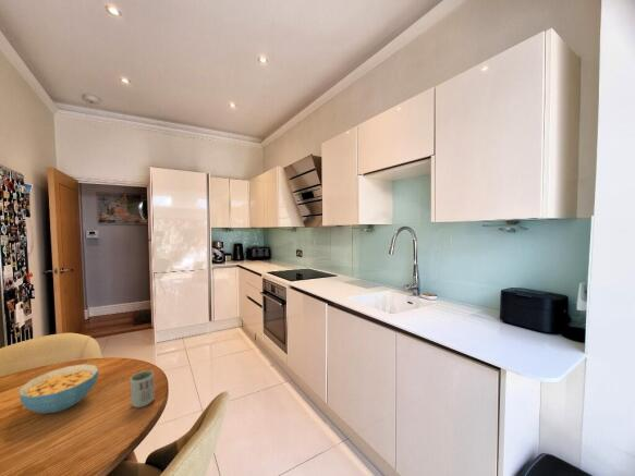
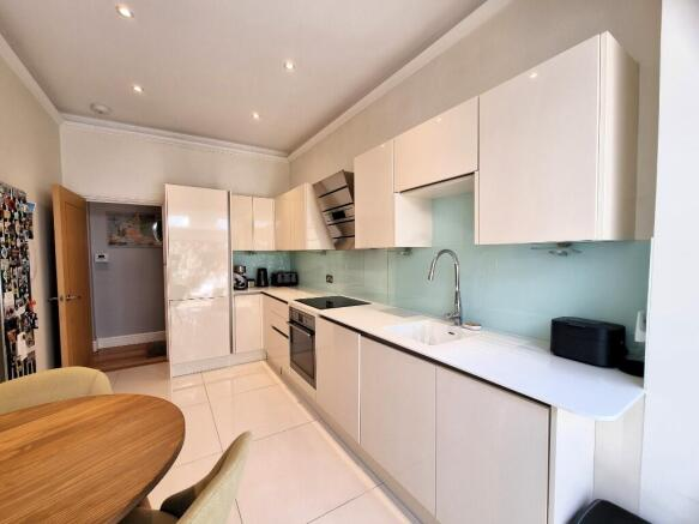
- cup [130,369,156,408]
- cereal bowl [19,363,100,414]
